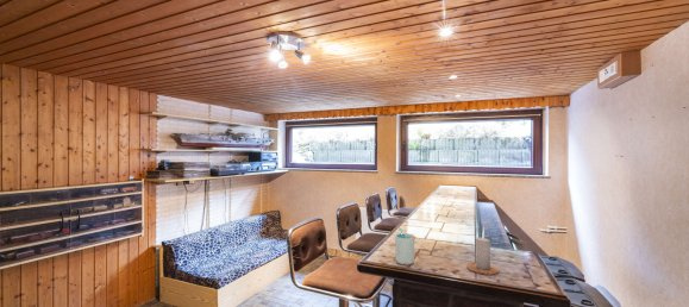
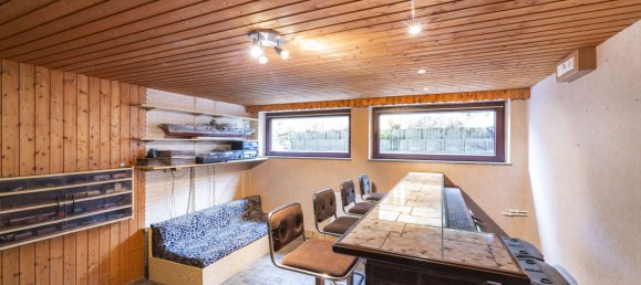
- cup [394,227,416,267]
- candle [465,226,500,276]
